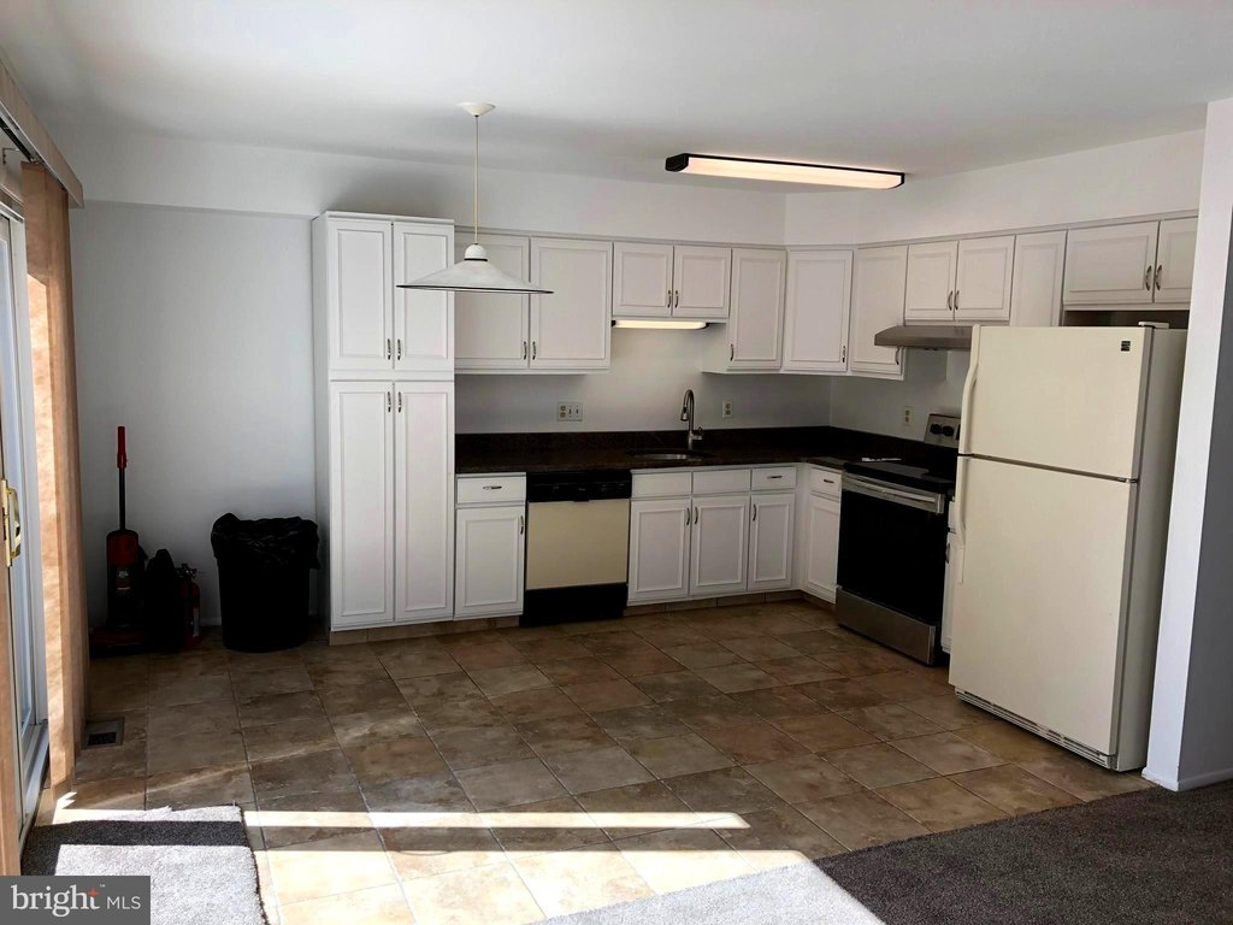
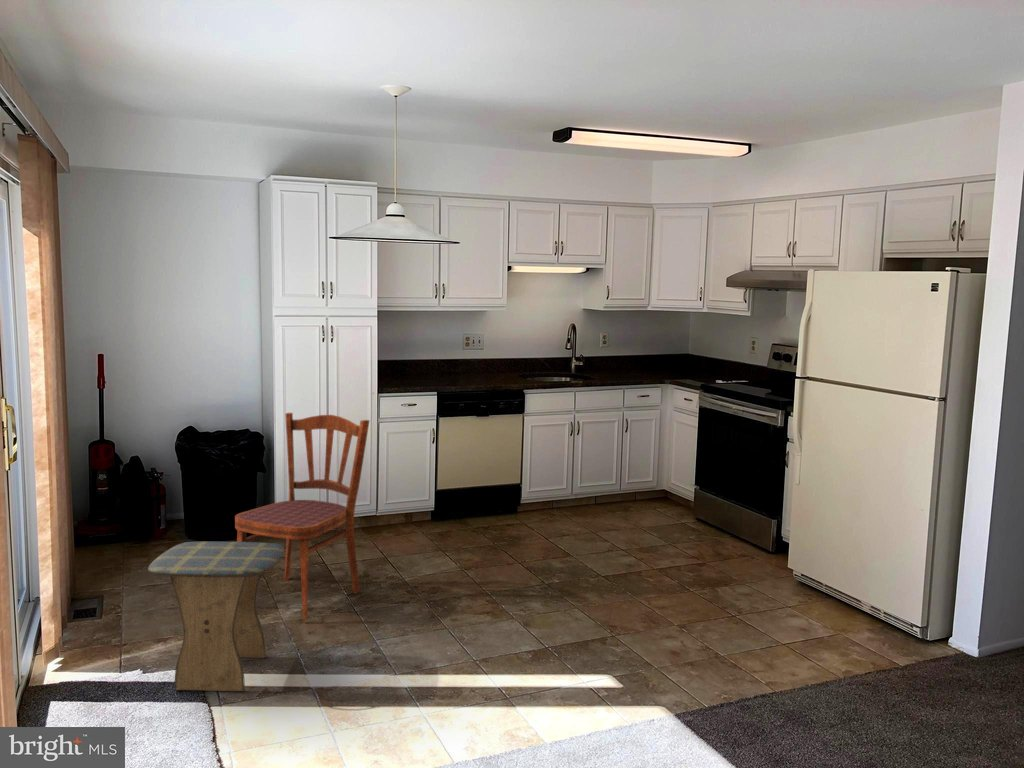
+ dining chair [234,412,370,623]
+ stool [147,541,285,692]
